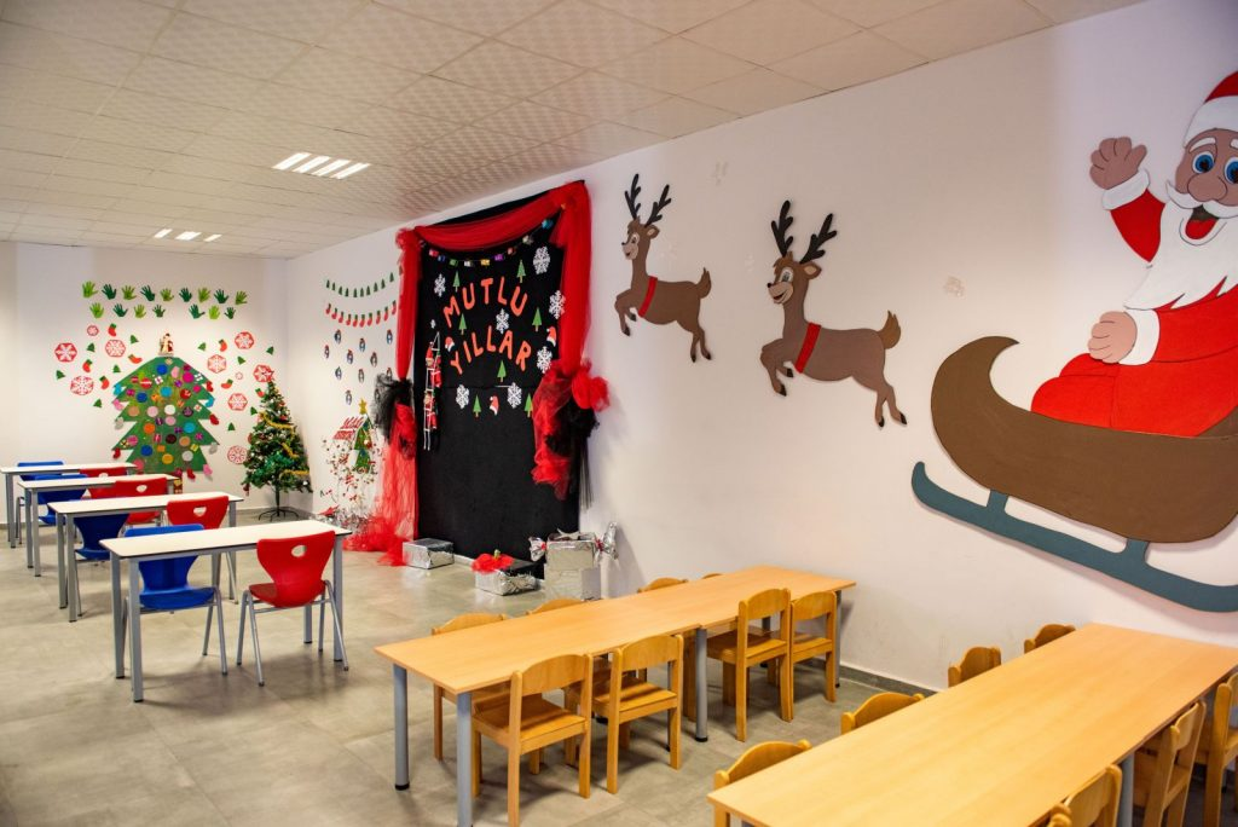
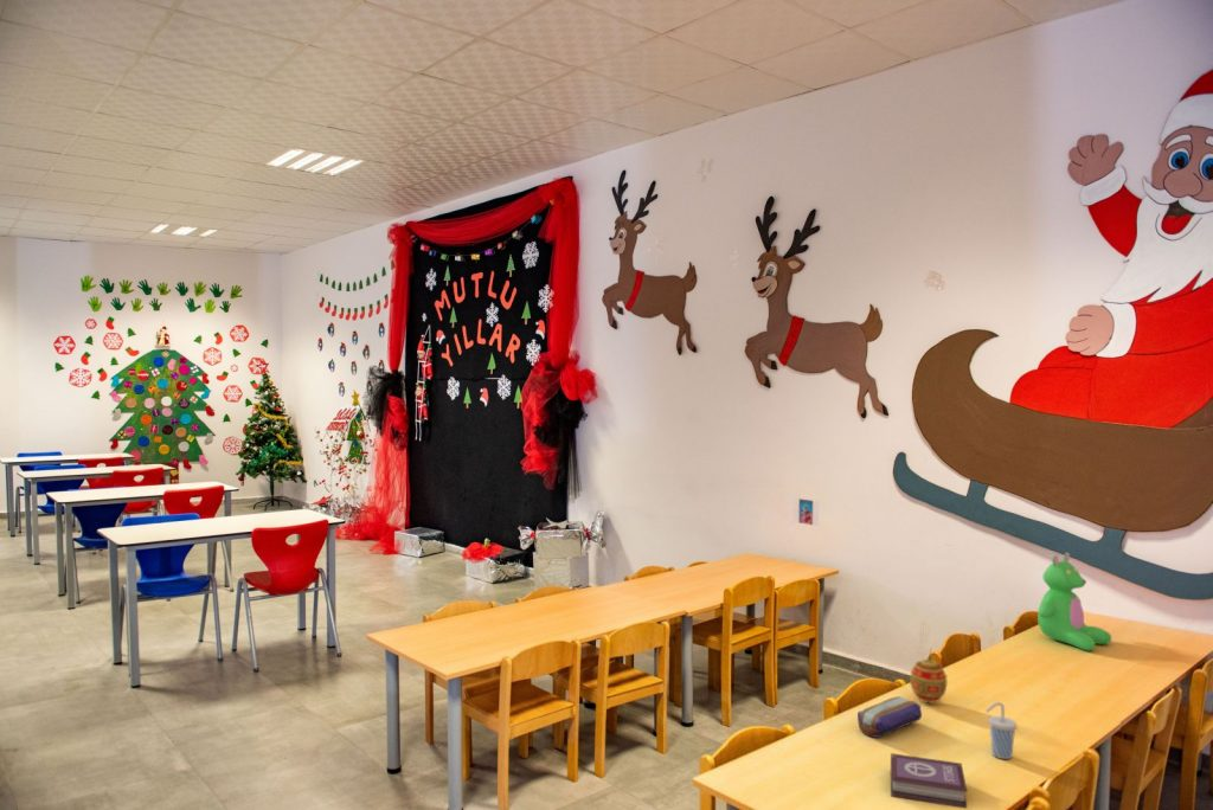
+ pencil case [856,695,923,739]
+ book [890,752,968,809]
+ greeting card [792,497,820,527]
+ teddy bear [1036,551,1112,651]
+ cup [984,701,1019,760]
+ decorative egg [909,656,949,705]
